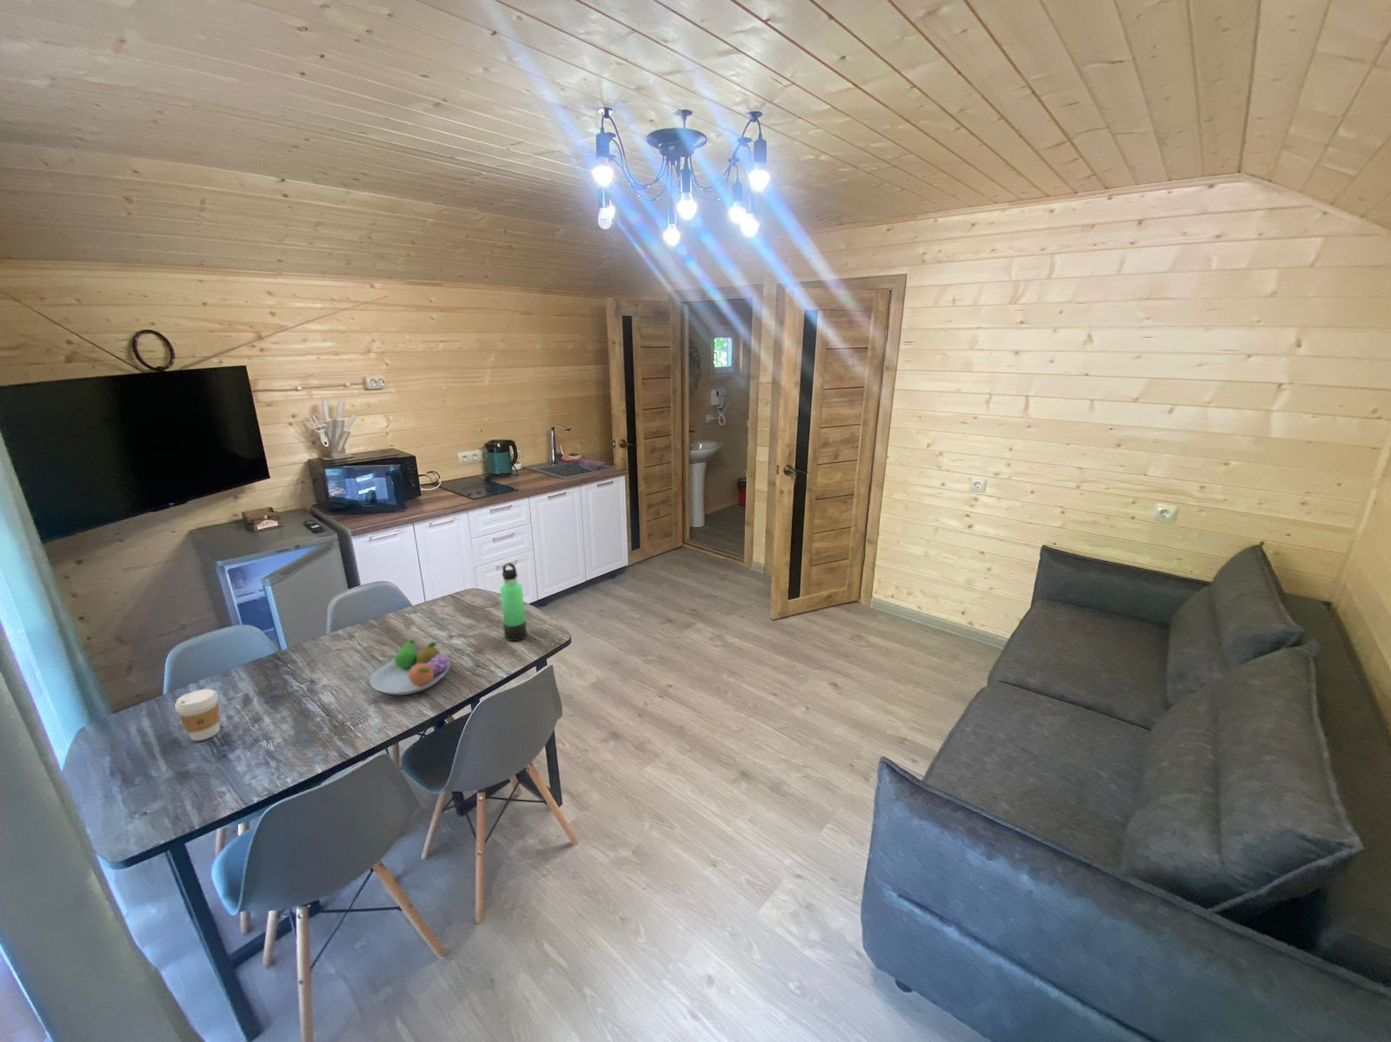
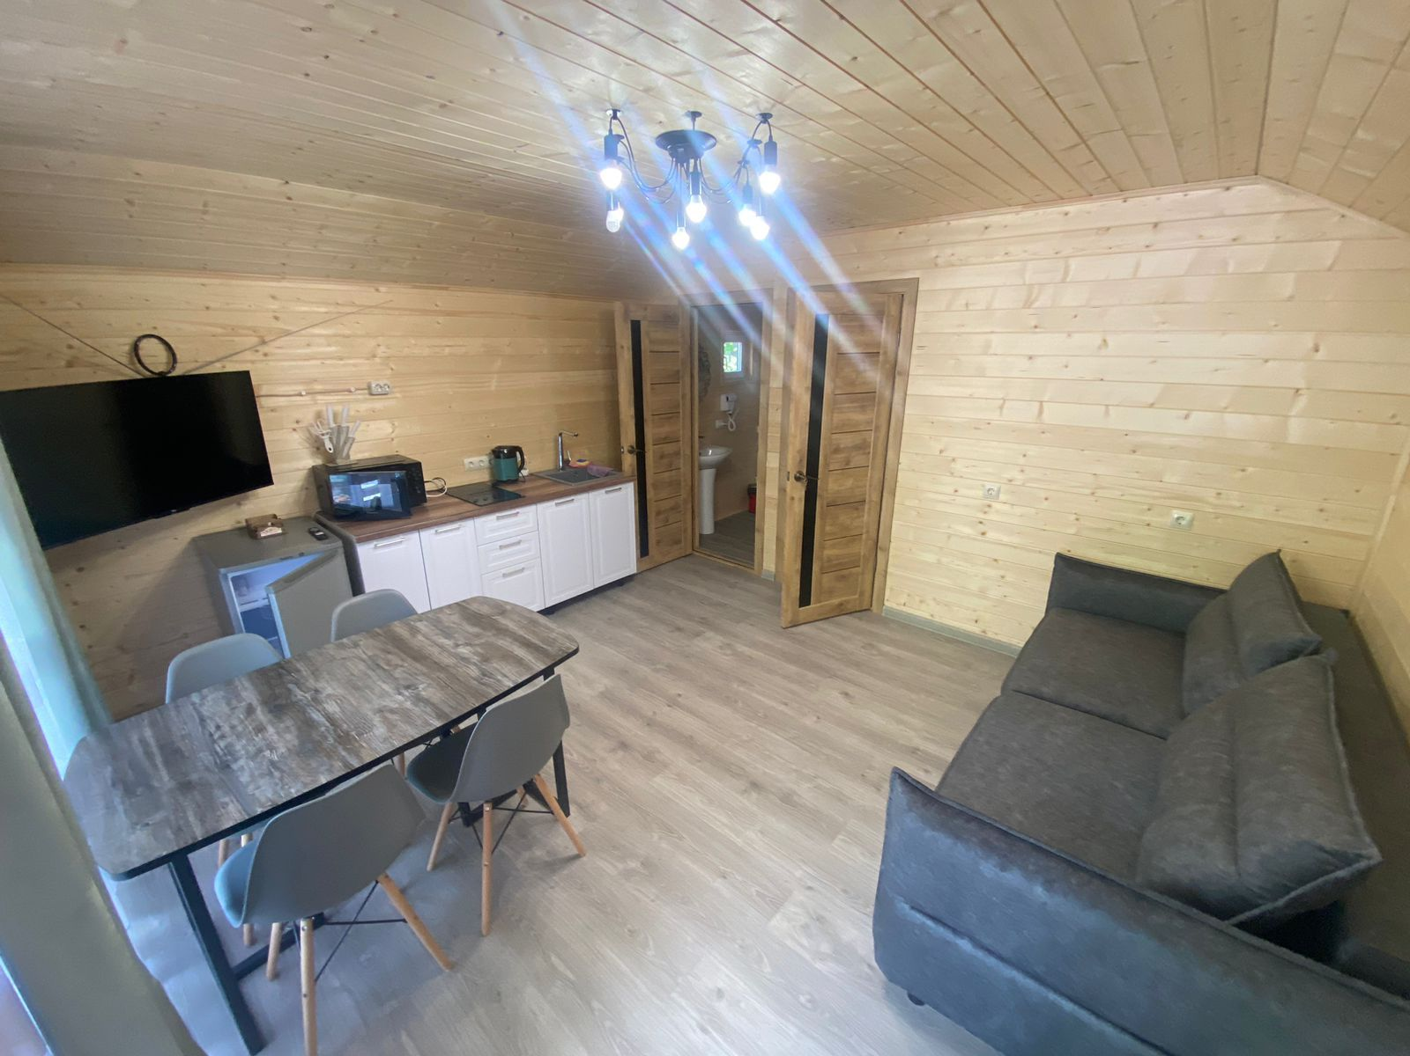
- fruit bowl [369,639,451,695]
- thermos bottle [499,561,528,641]
- coffee cup [174,688,221,742]
